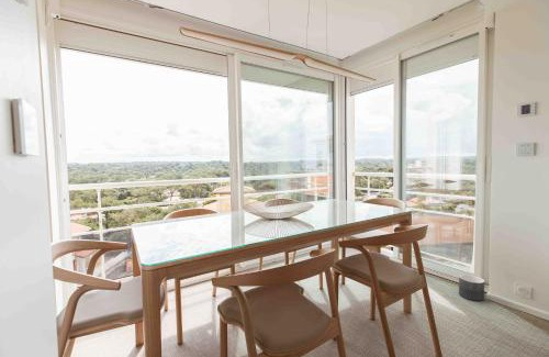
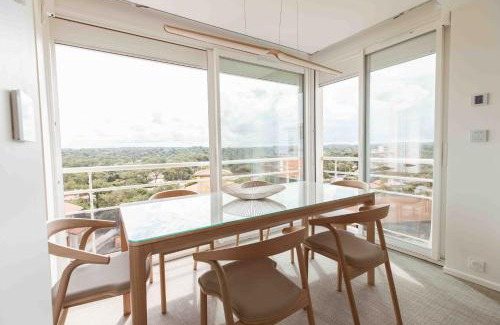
- planter [458,274,485,302]
